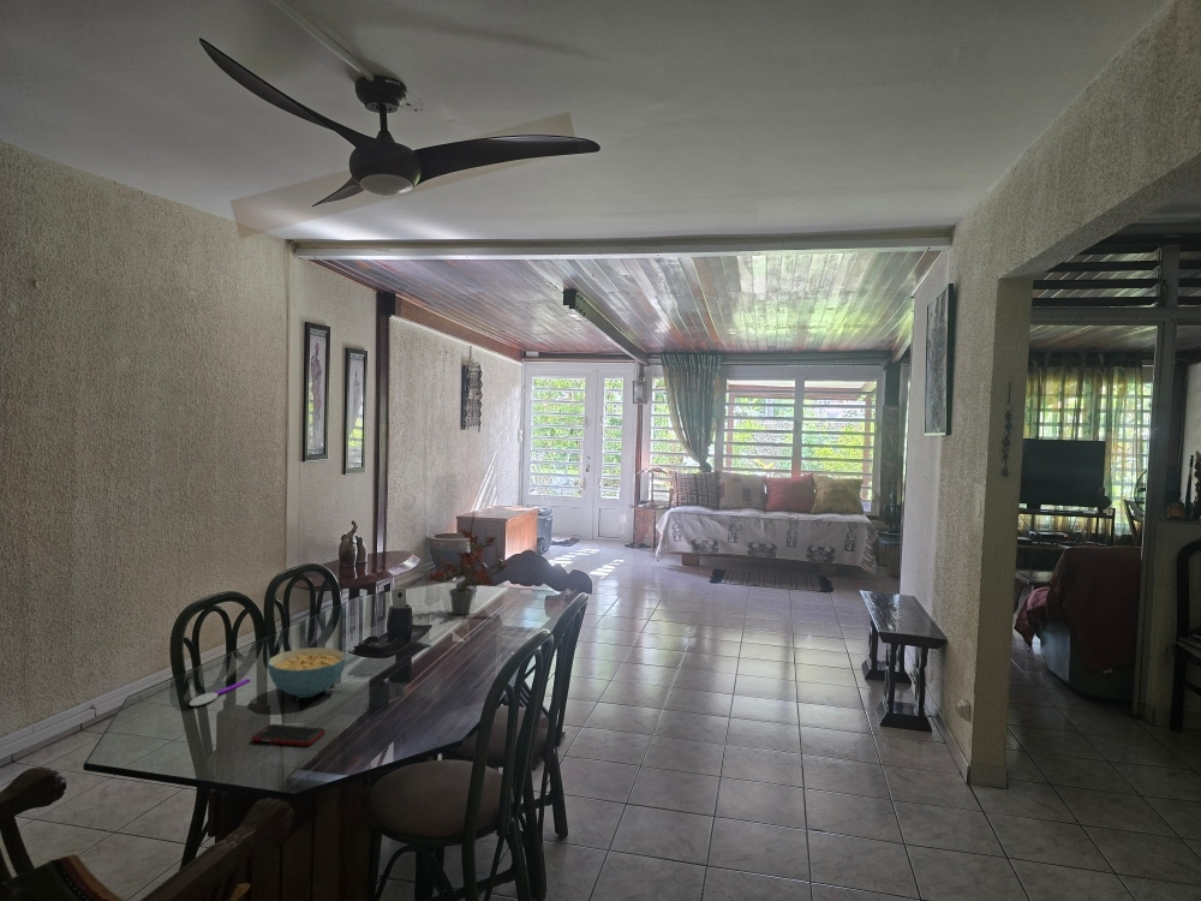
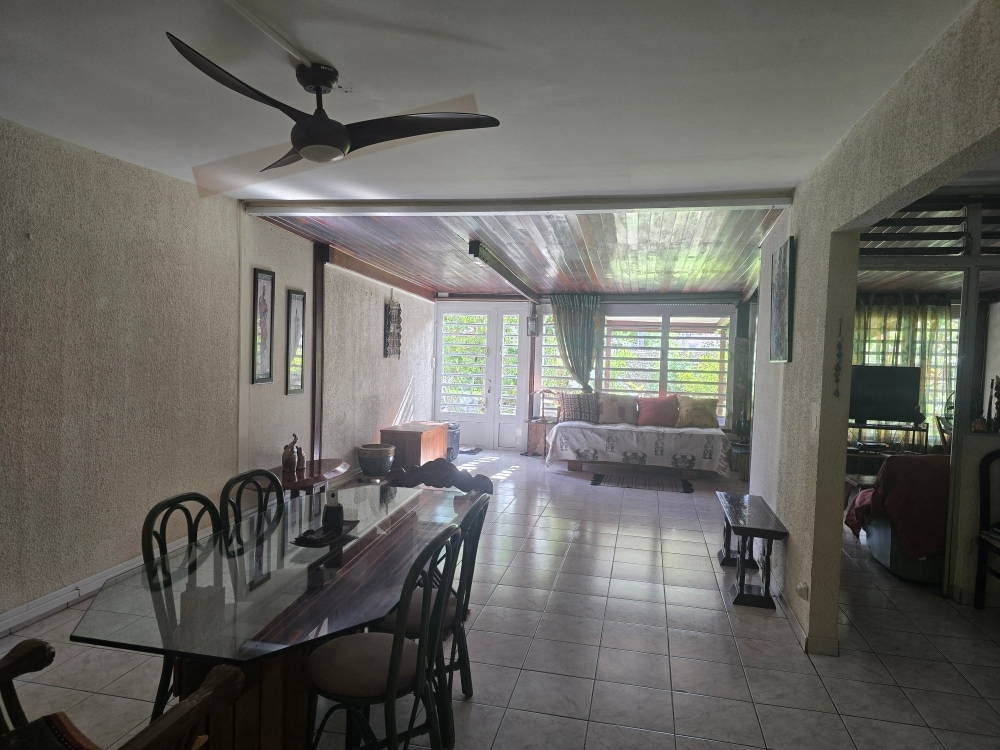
- cell phone [251,723,327,747]
- potted plant [416,511,512,616]
- cereal bowl [267,646,347,699]
- spoon [189,678,251,708]
